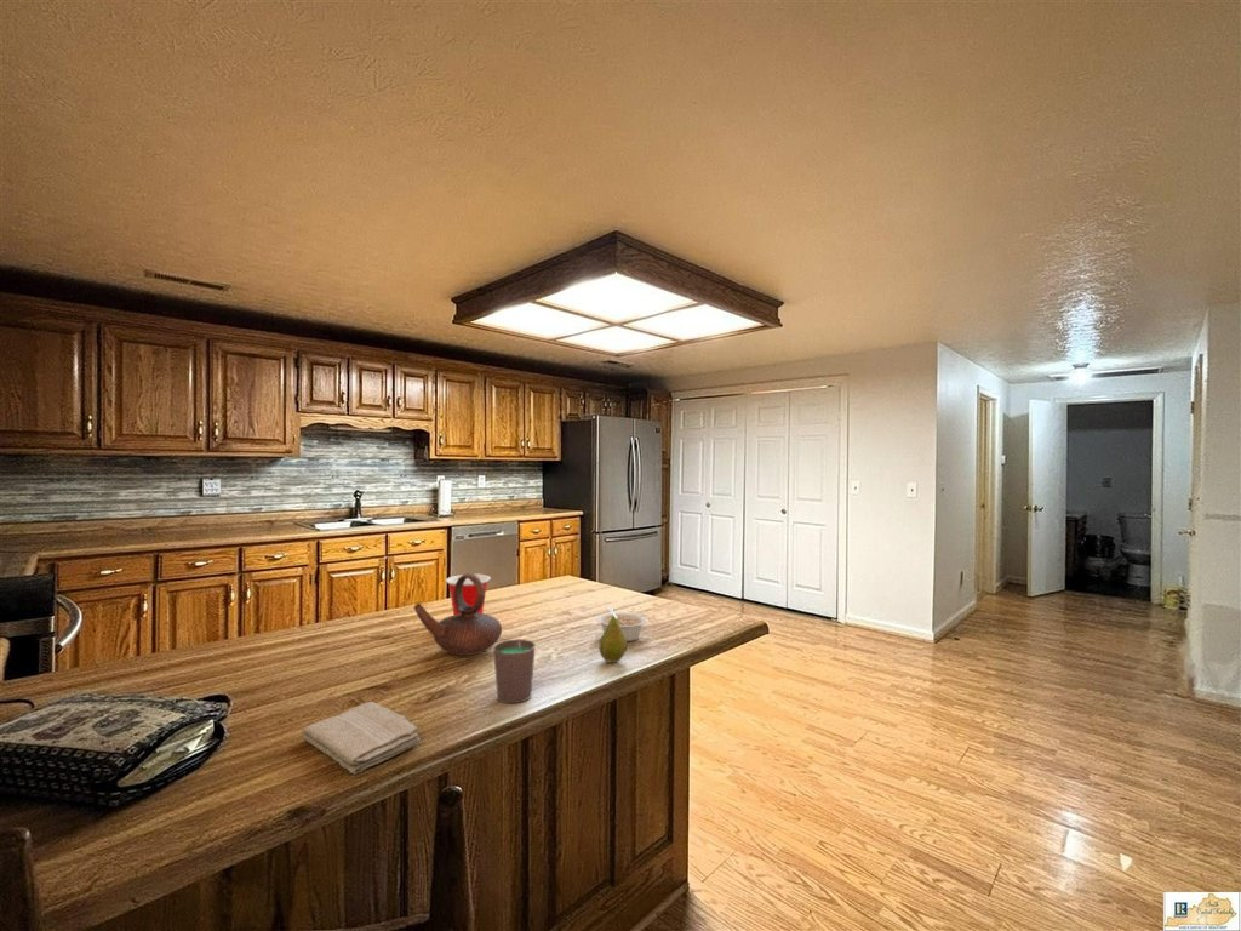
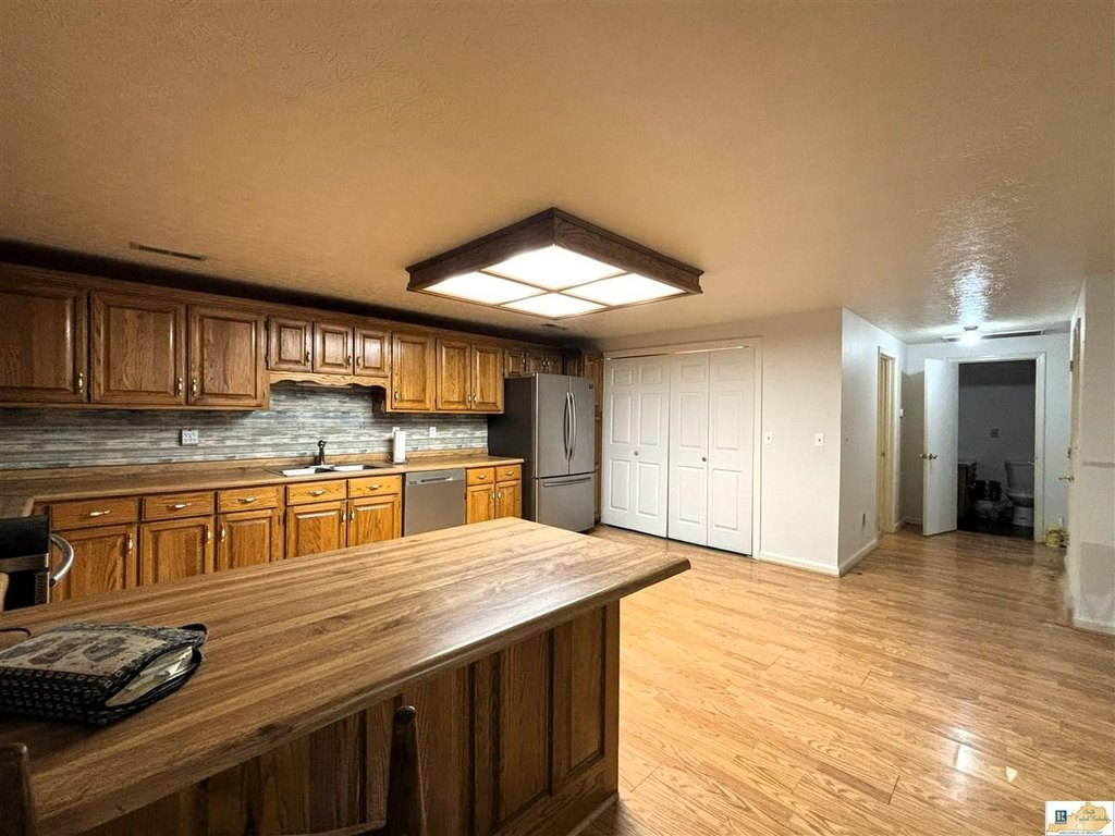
- fruit [597,607,628,664]
- teapot [413,572,503,657]
- legume [596,605,647,642]
- cup [492,638,537,704]
- cup [445,573,492,616]
- washcloth [301,701,422,776]
